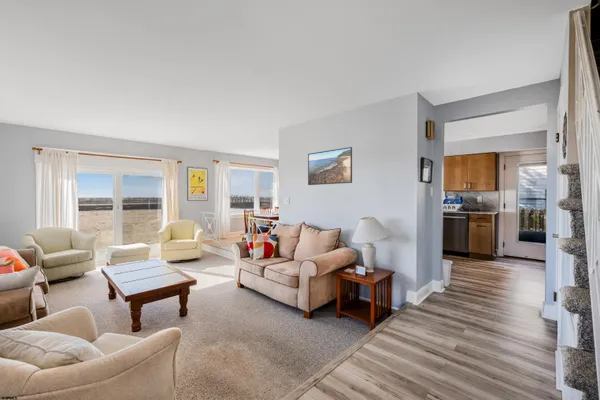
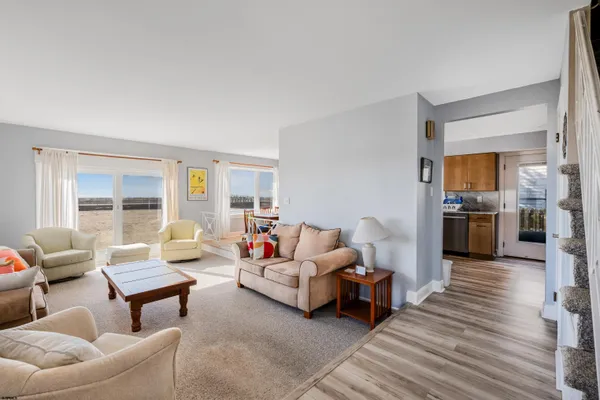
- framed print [307,146,353,186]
